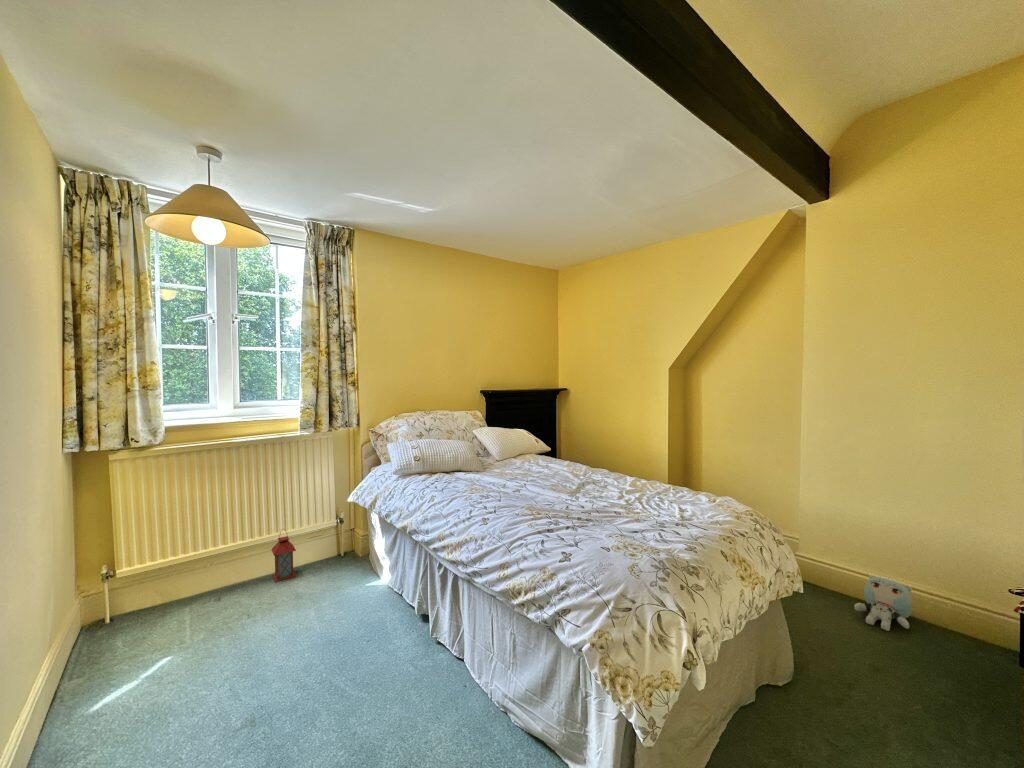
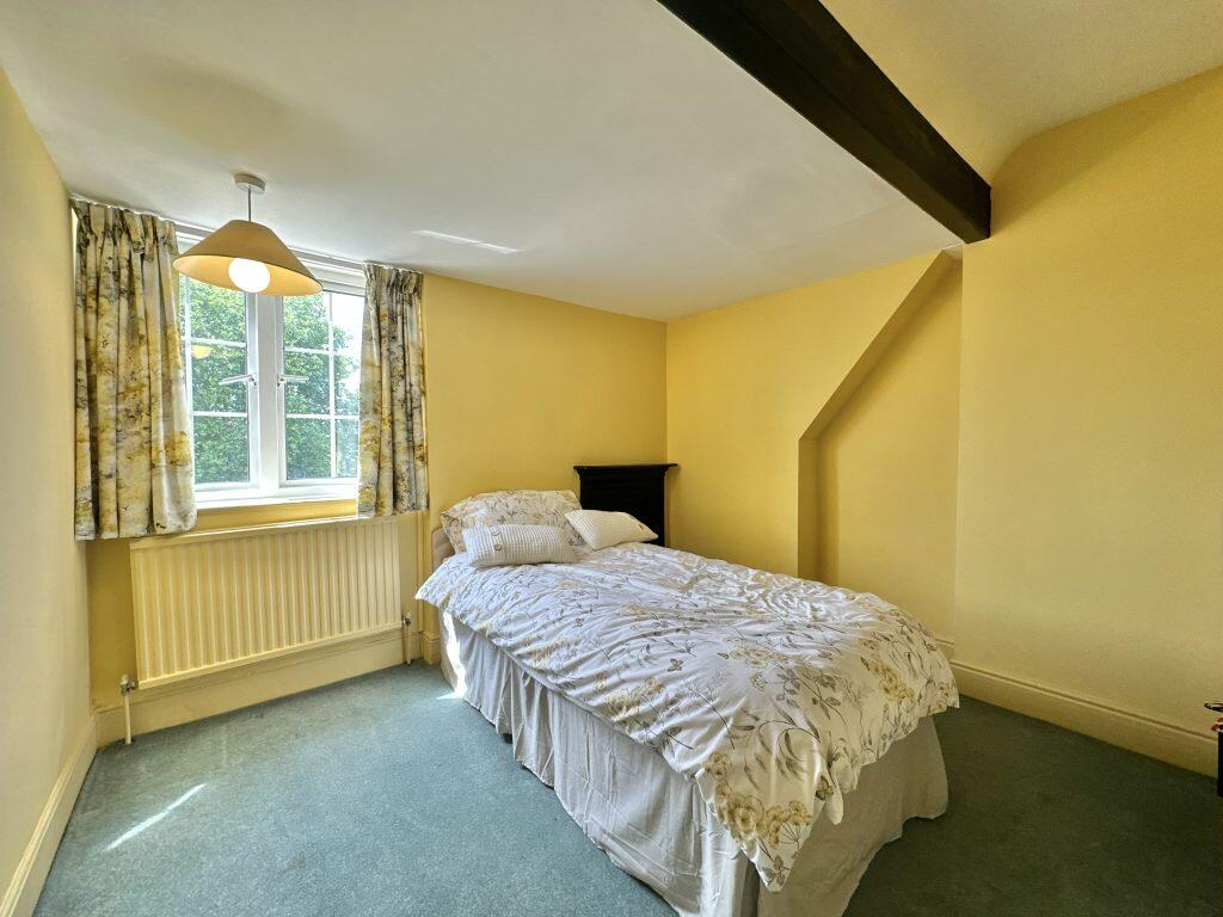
- lantern [270,528,297,583]
- plush toy [853,575,914,632]
